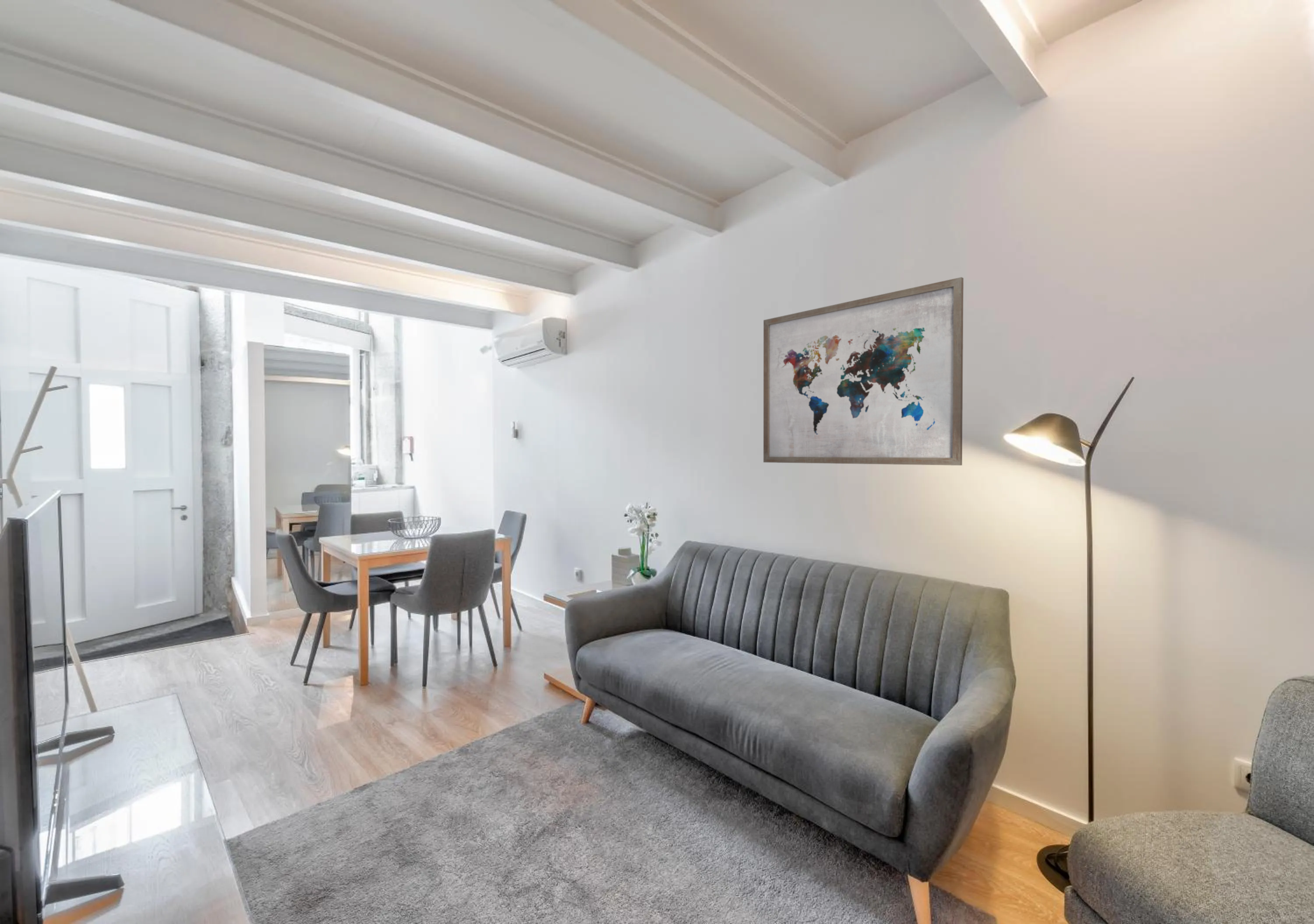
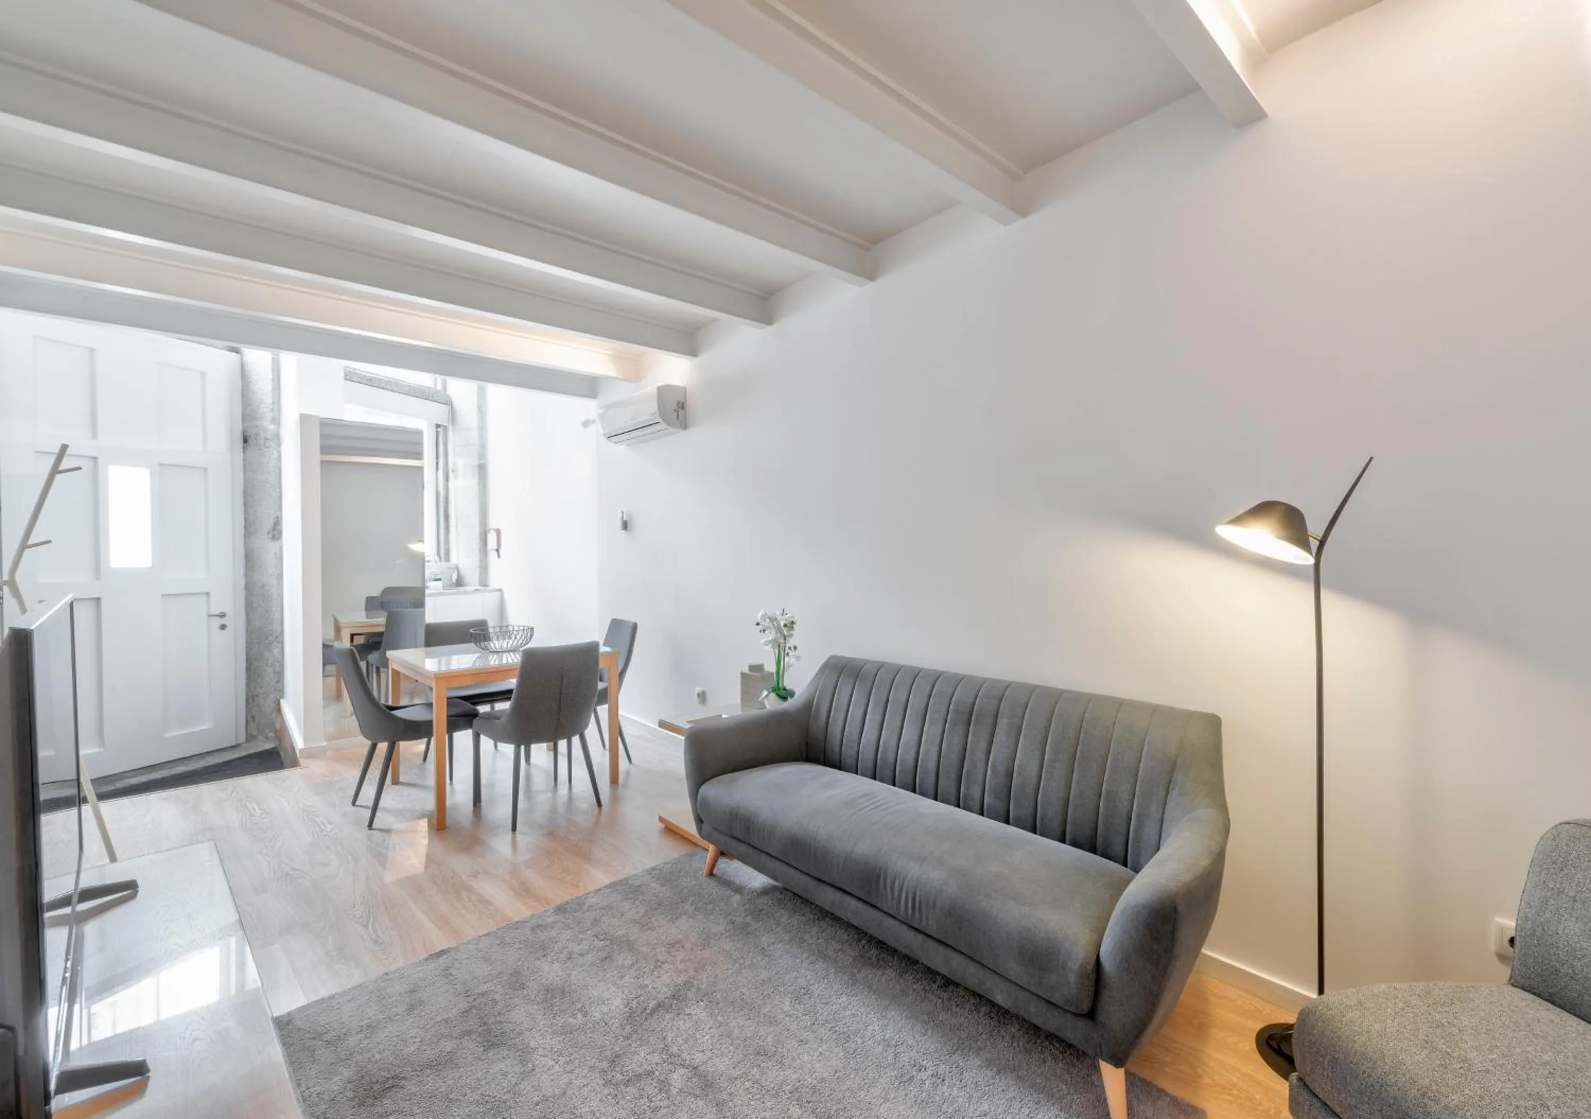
- wall art [763,277,964,466]
